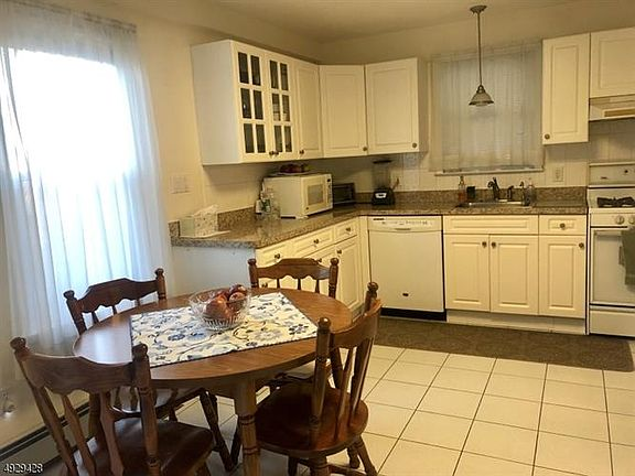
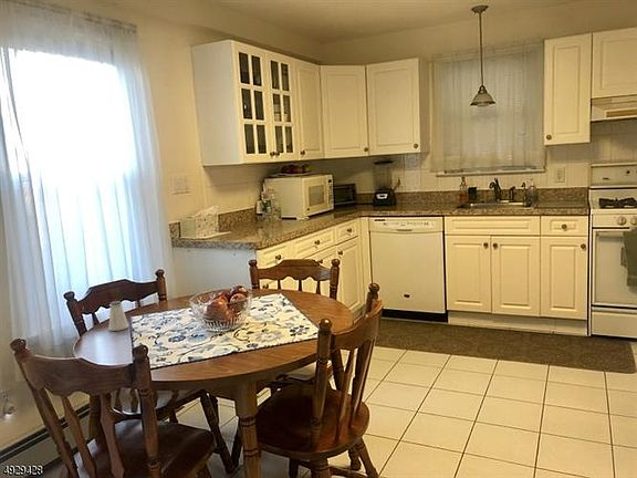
+ saltshaker [107,300,129,332]
